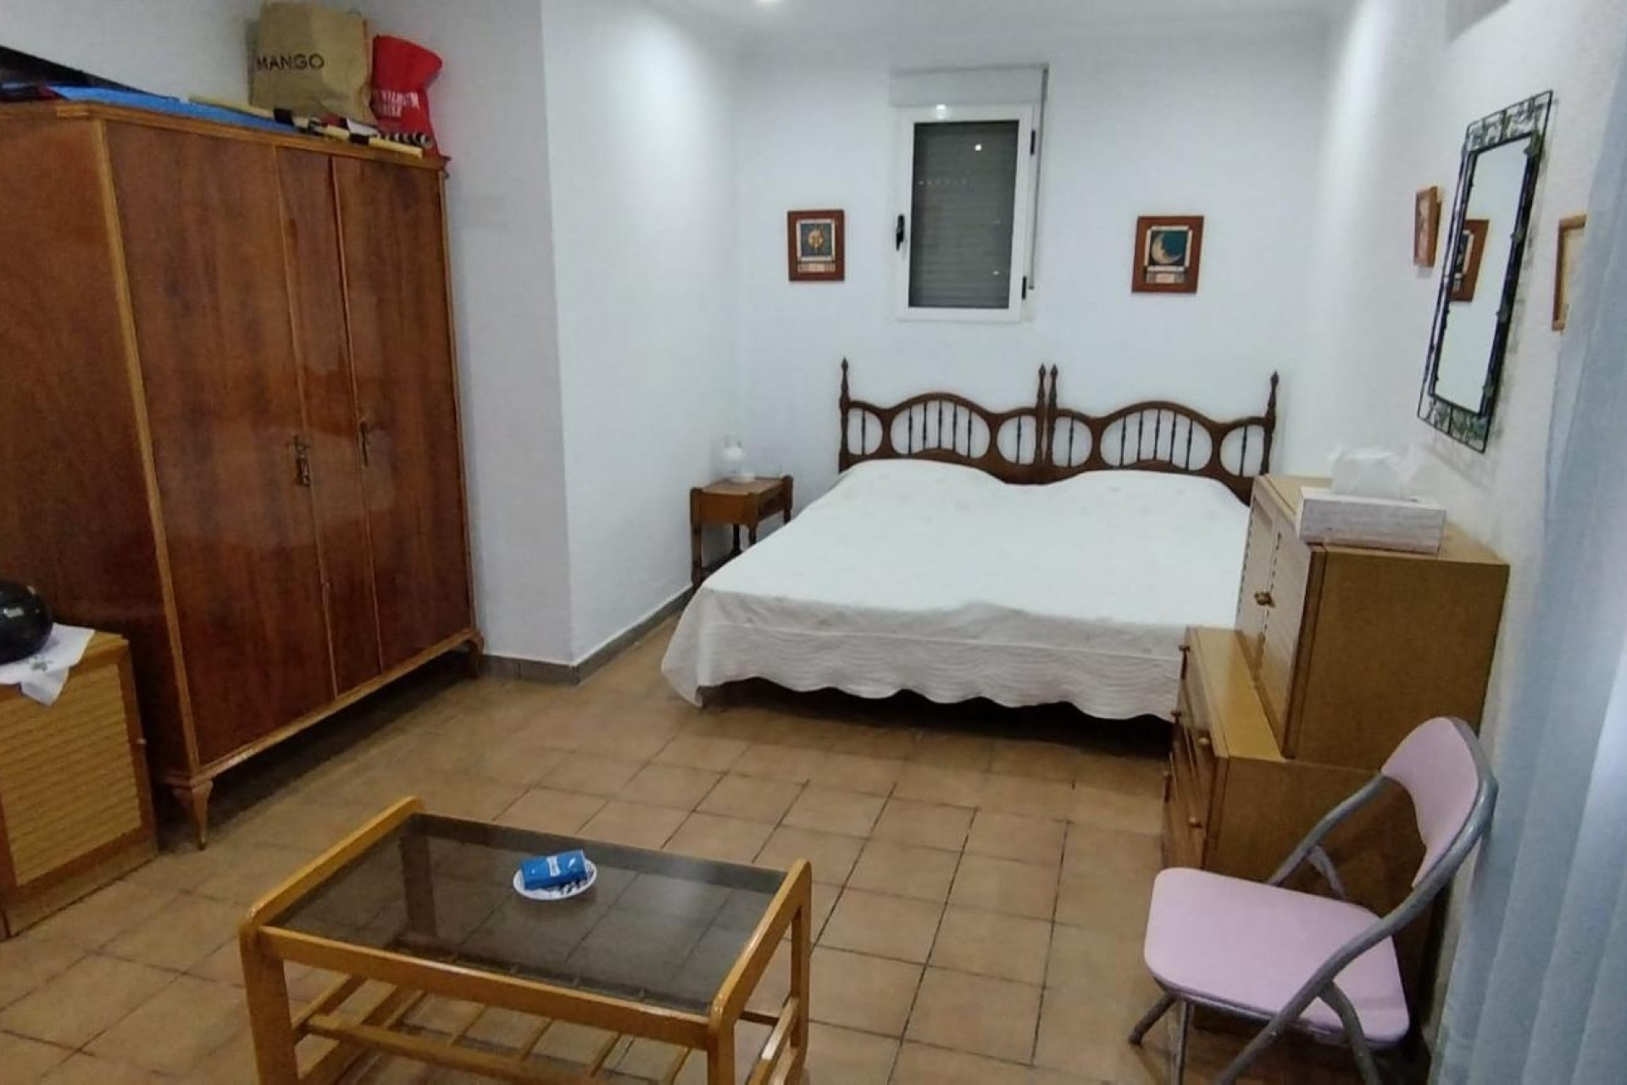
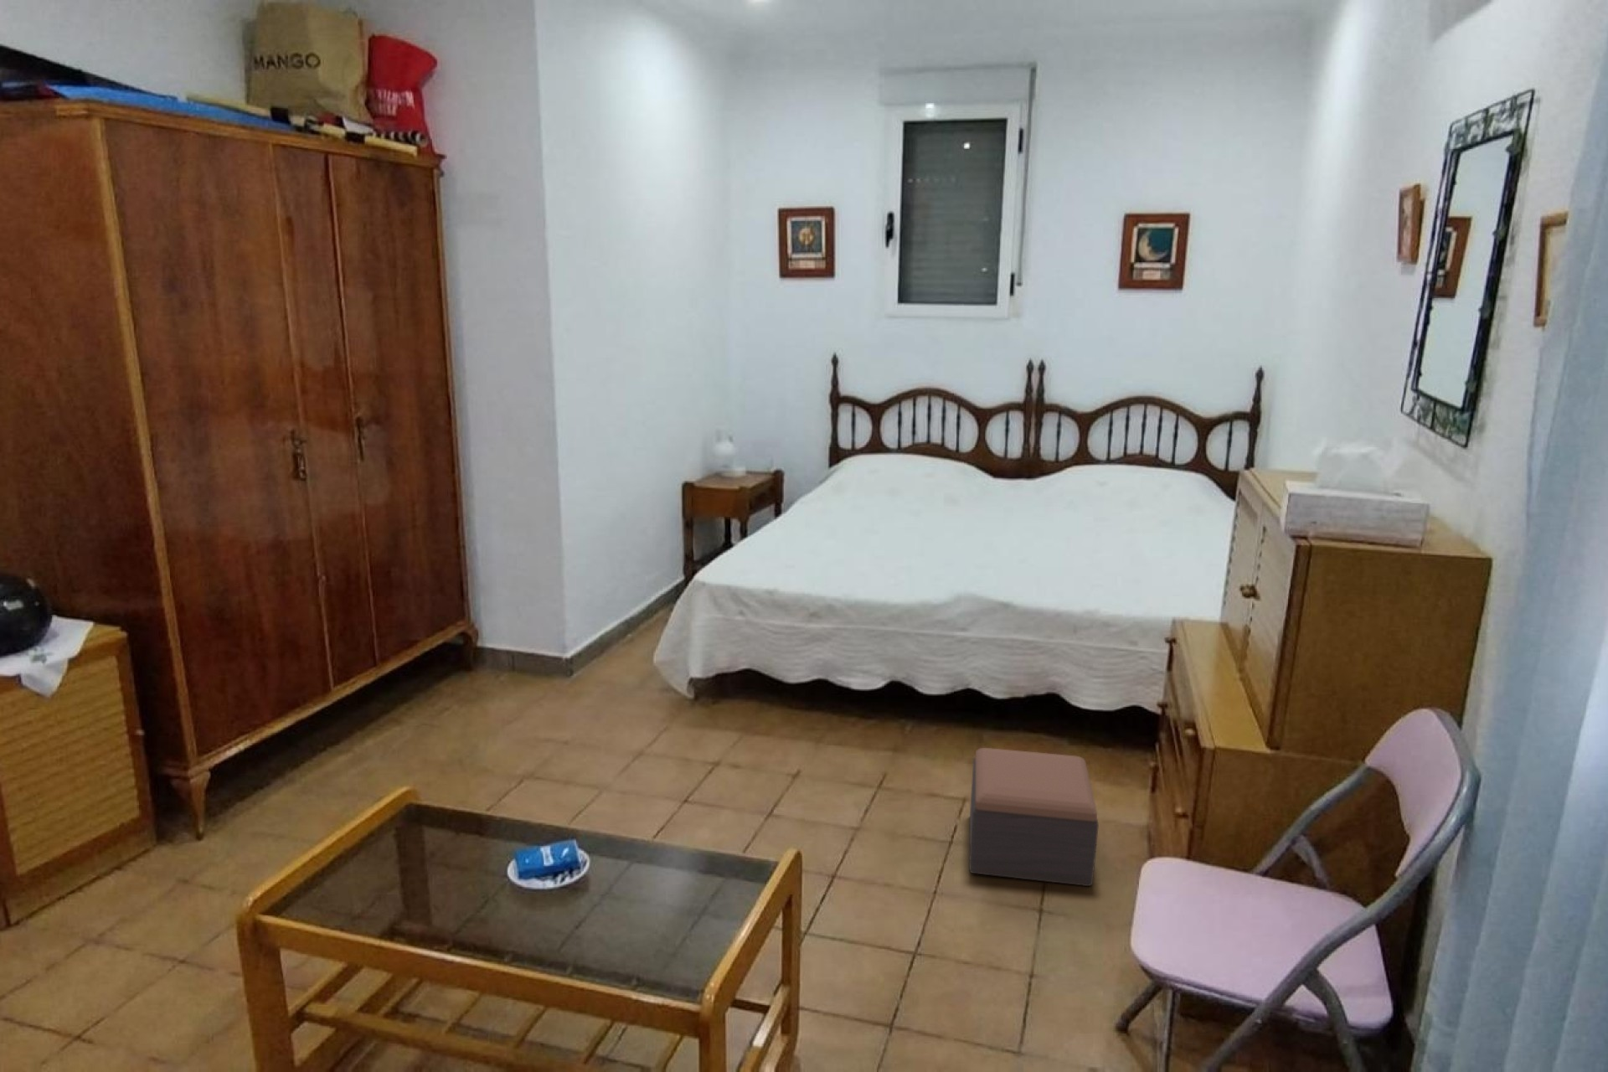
+ footstool [968,747,1100,887]
